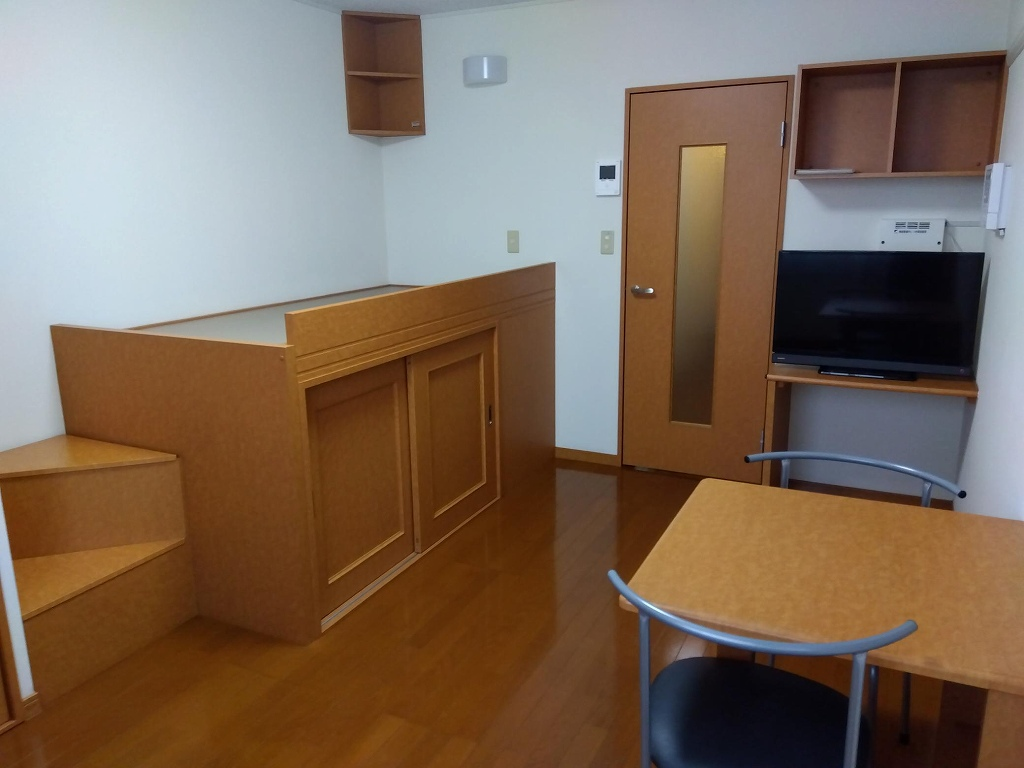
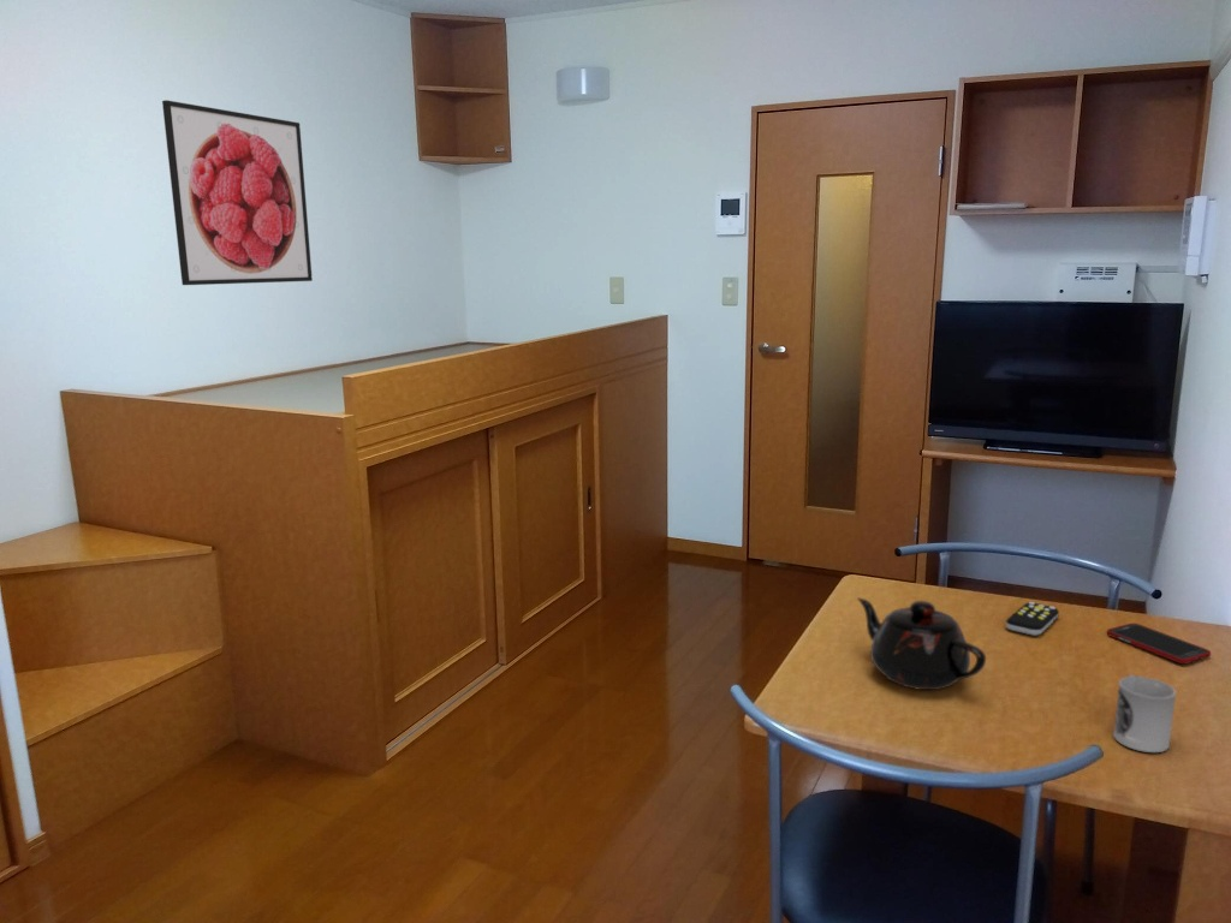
+ cell phone [1106,623,1212,665]
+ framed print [161,99,314,286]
+ remote control [1005,601,1060,637]
+ cup [1112,674,1177,754]
+ teapot [856,597,987,691]
